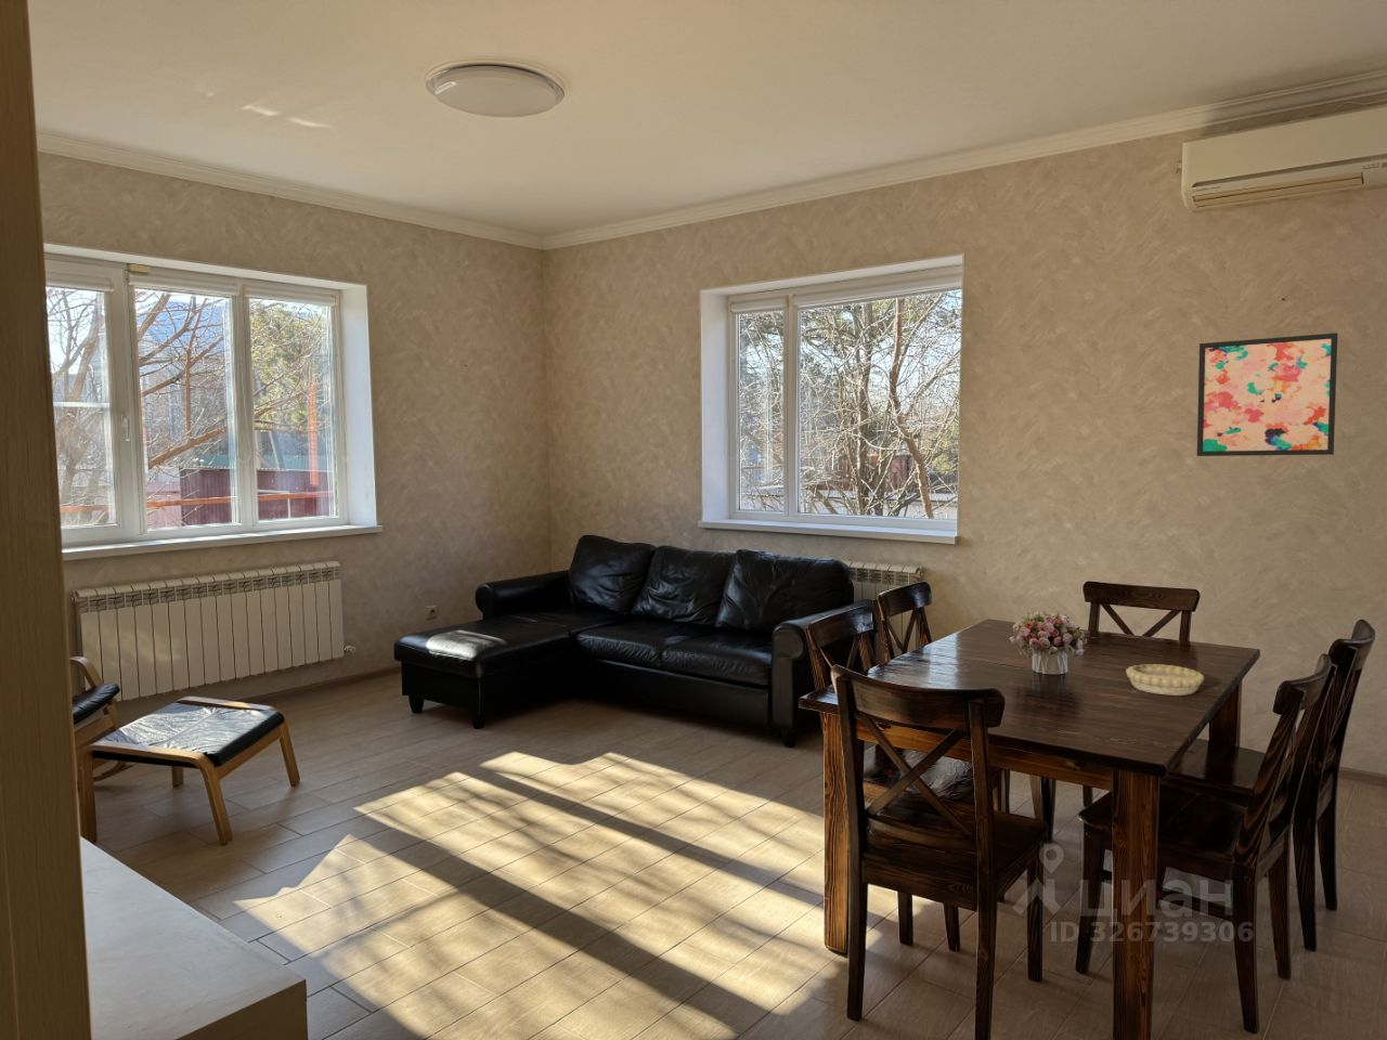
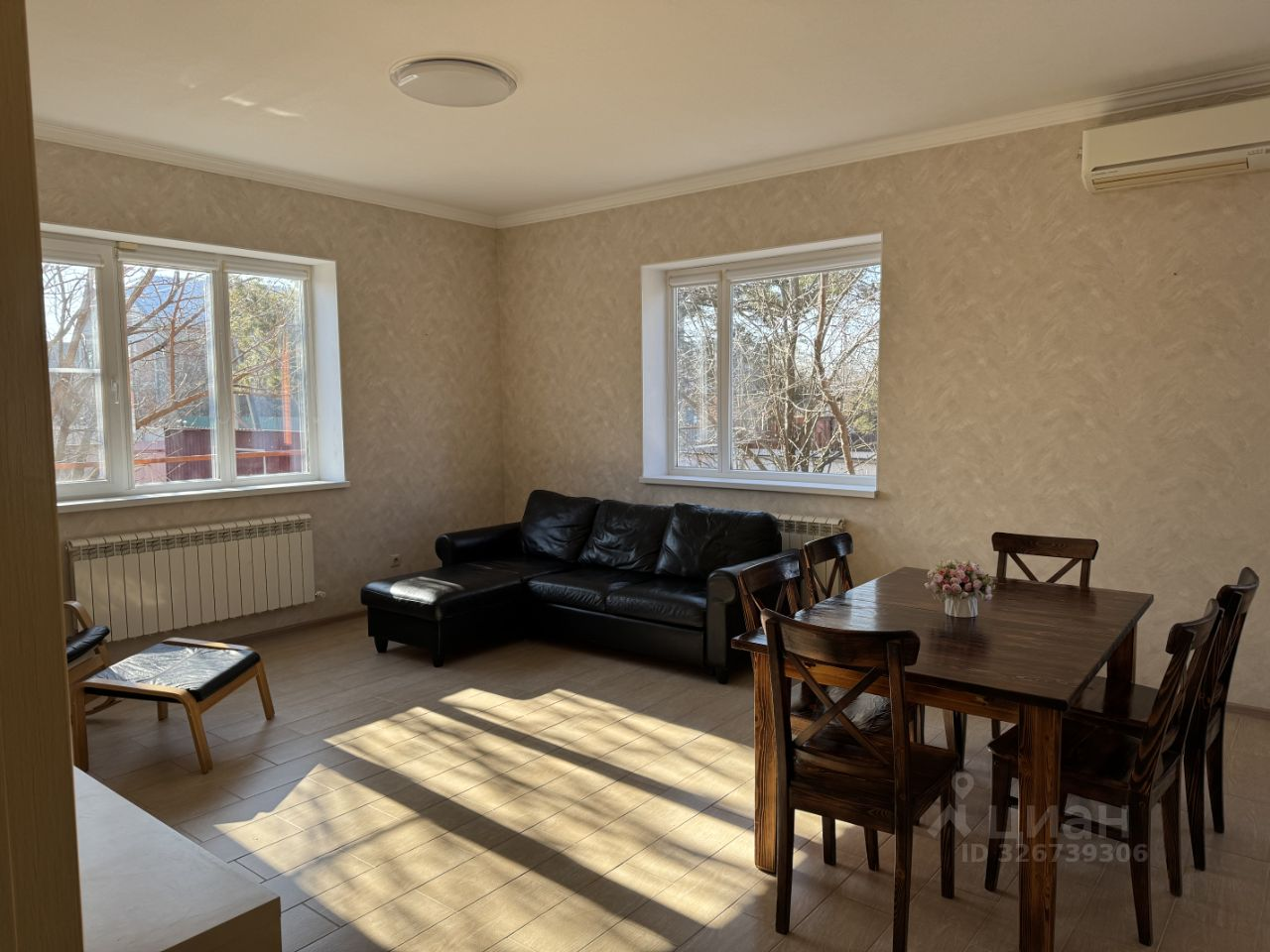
- decorative bowl [1125,663,1205,697]
- wall art [1196,331,1338,457]
